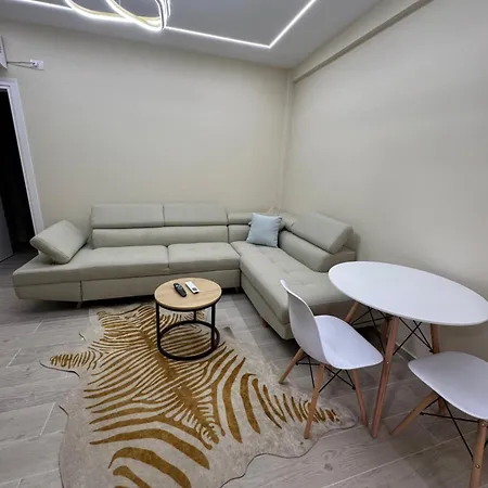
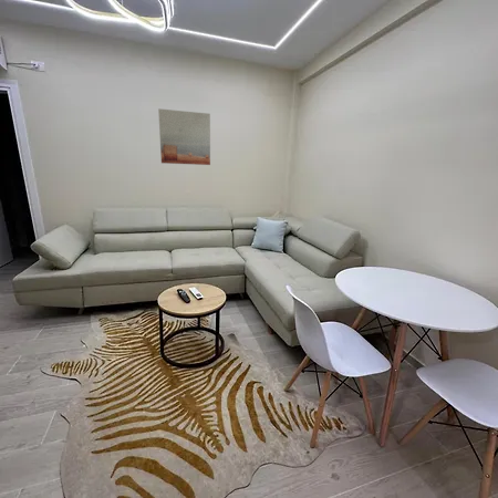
+ wall art [157,107,211,166]
